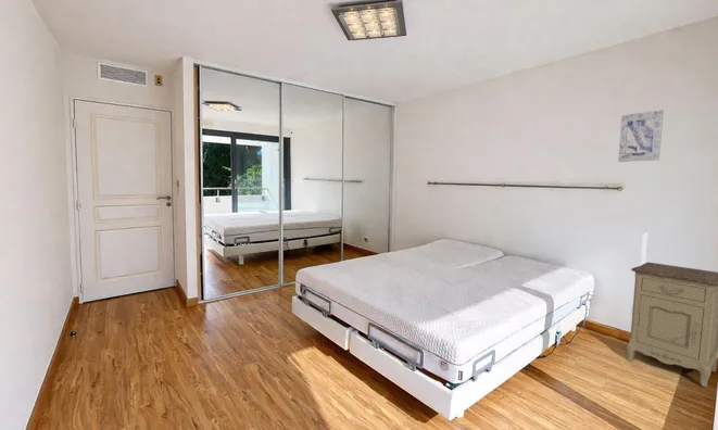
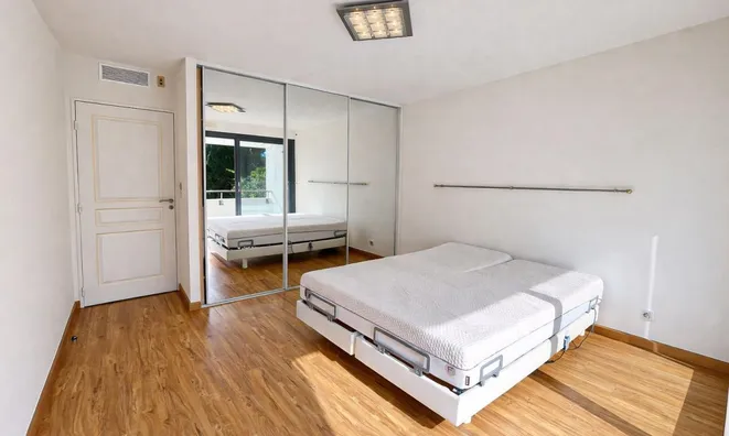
- nightstand [626,261,718,388]
- wall art [617,109,665,163]
